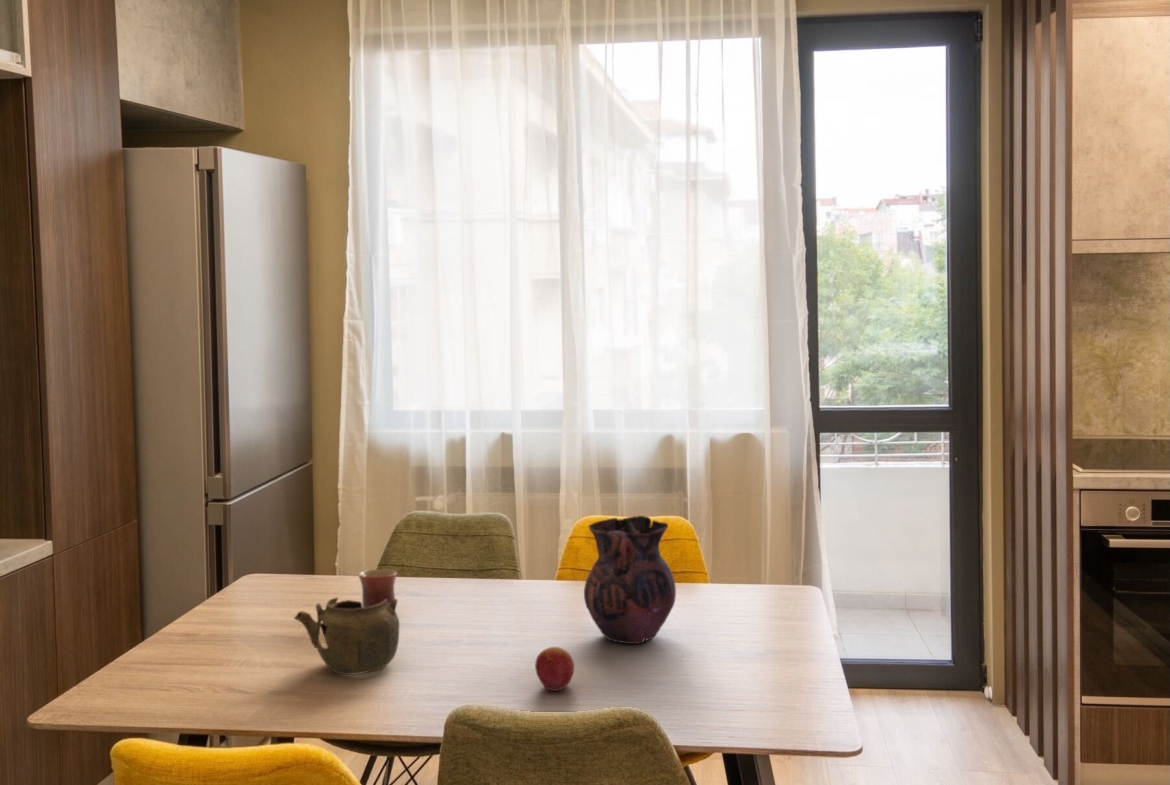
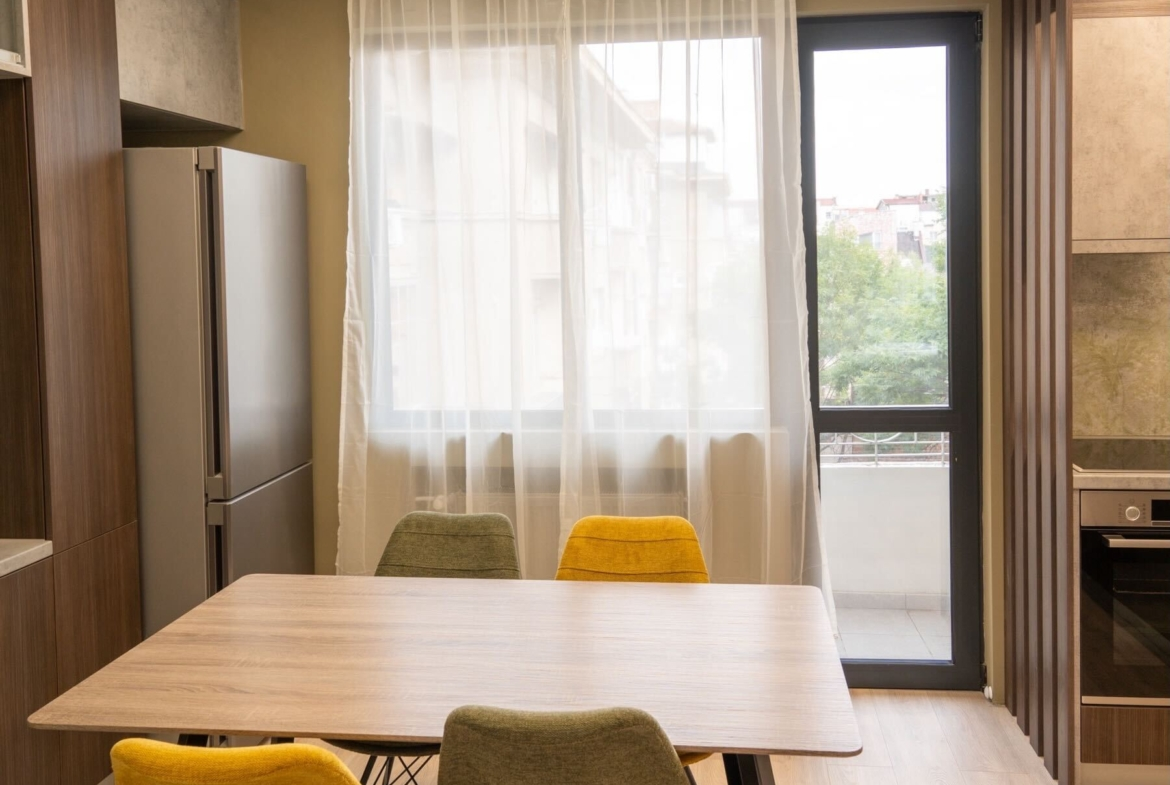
- teapot [293,597,401,675]
- mug [358,568,398,608]
- fruit [534,646,575,692]
- vase [583,515,677,645]
